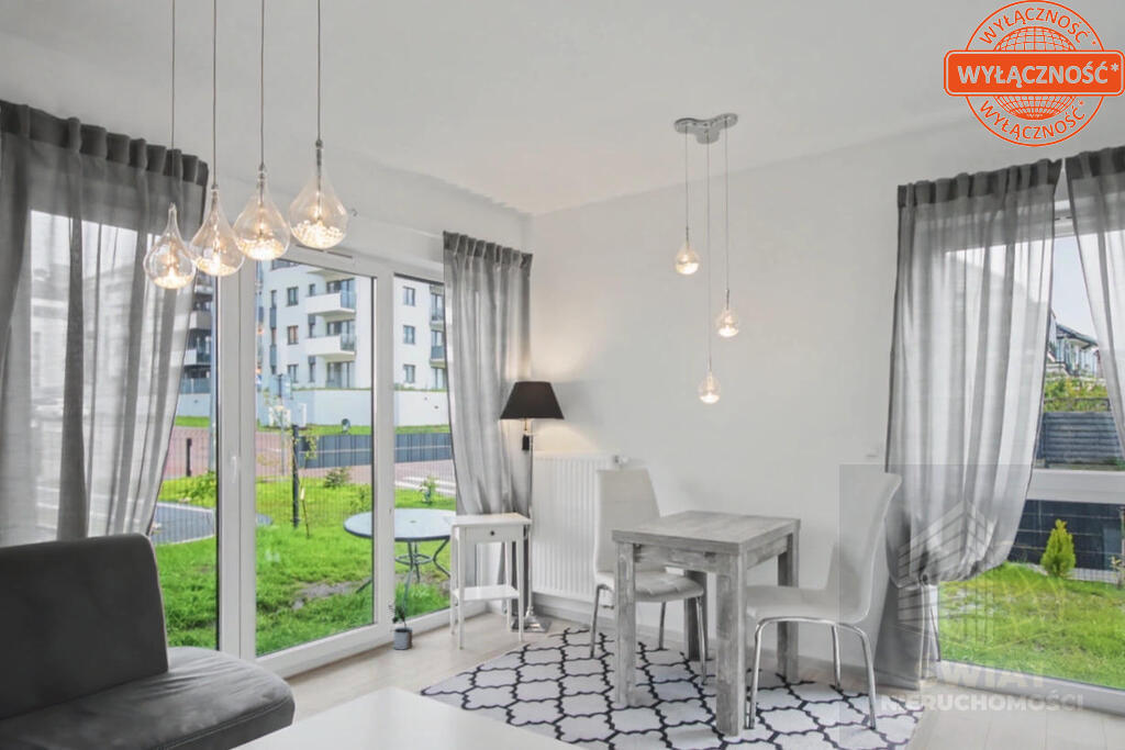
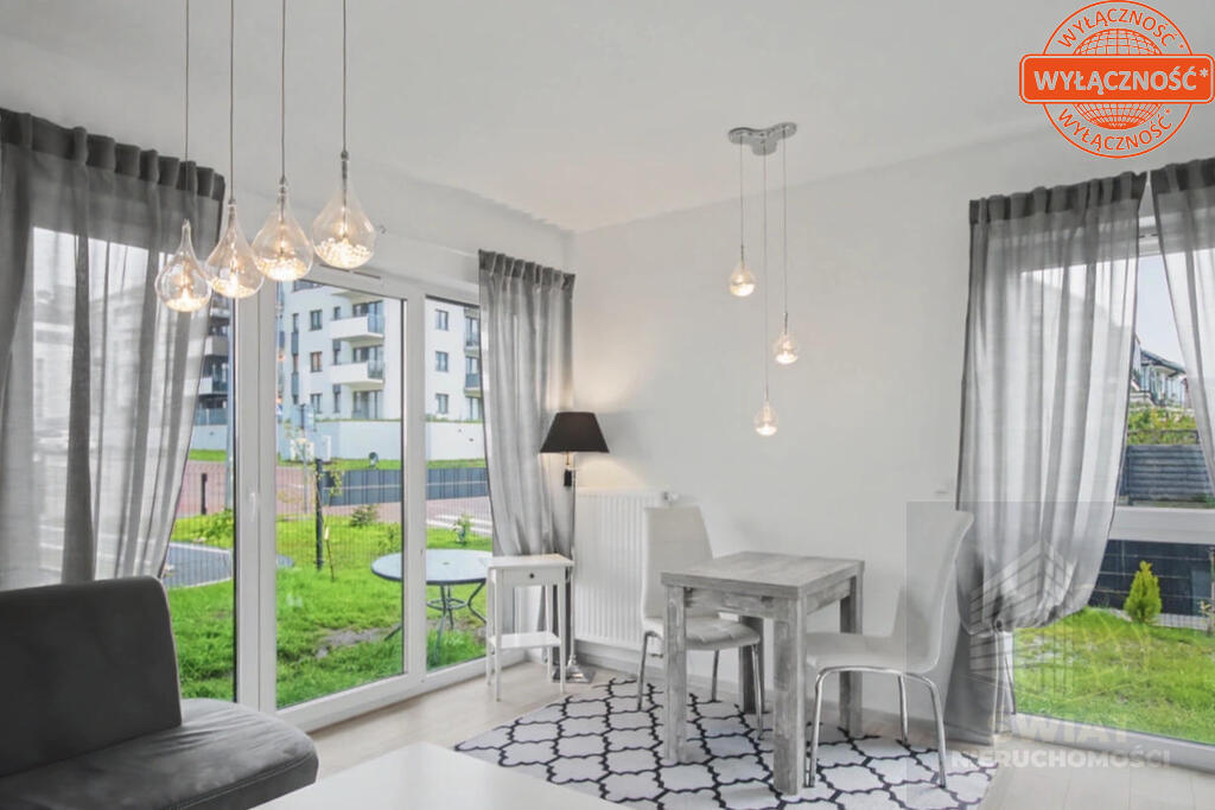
- potted plant [388,601,414,651]
